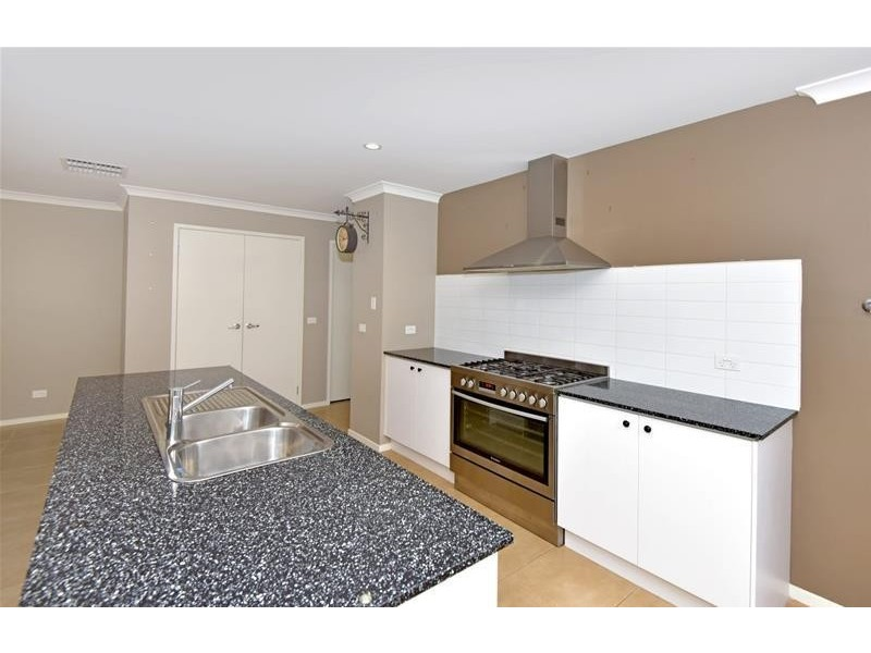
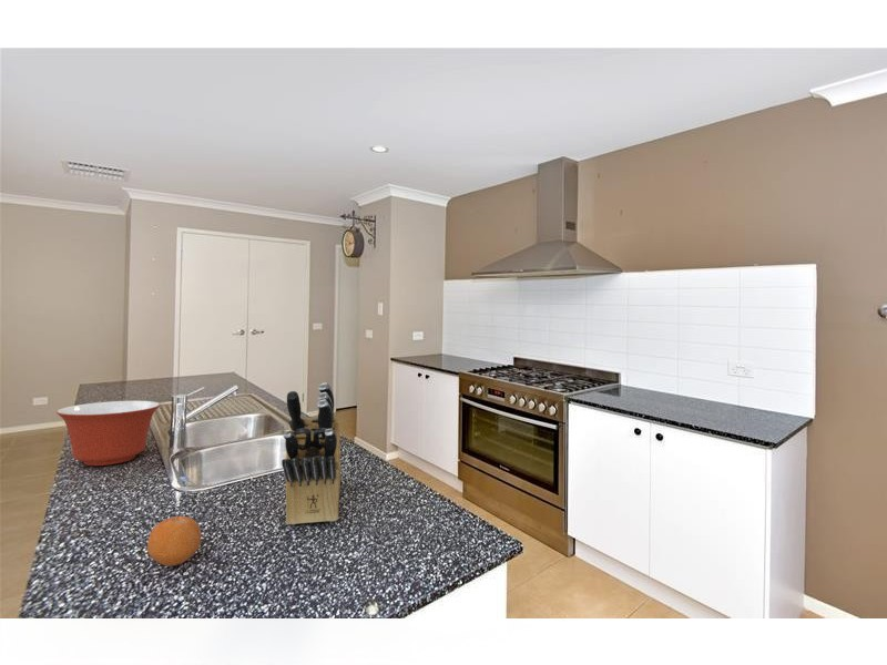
+ mixing bowl [55,400,161,467]
+ fruit [146,515,202,566]
+ knife block [281,381,341,525]
